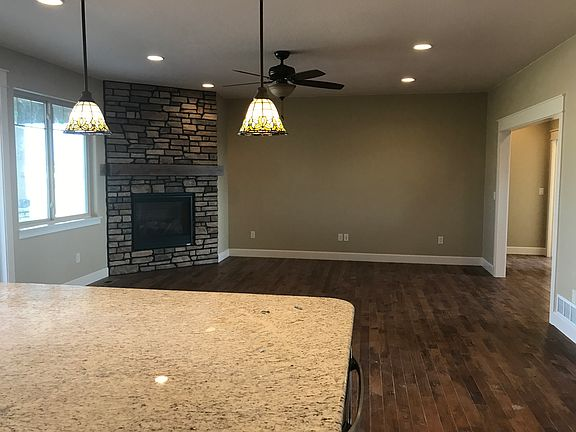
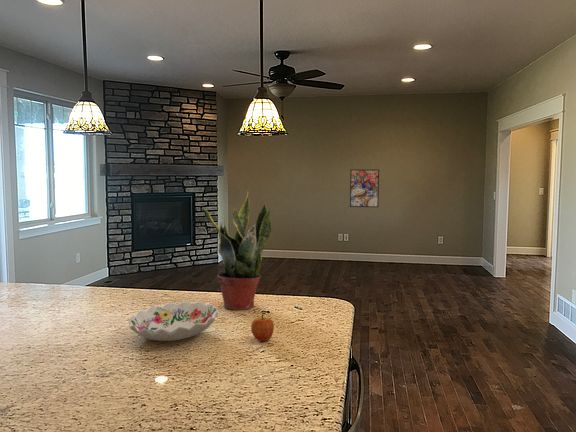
+ potted plant [202,188,272,311]
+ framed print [349,168,380,208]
+ decorative bowl [128,300,220,342]
+ apple [250,314,275,342]
